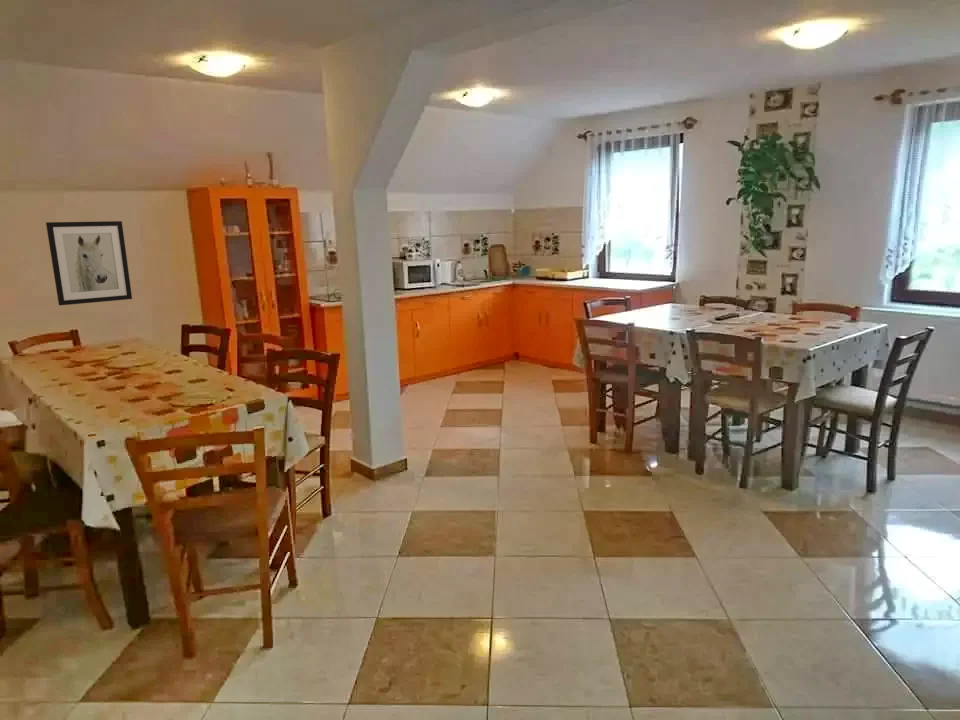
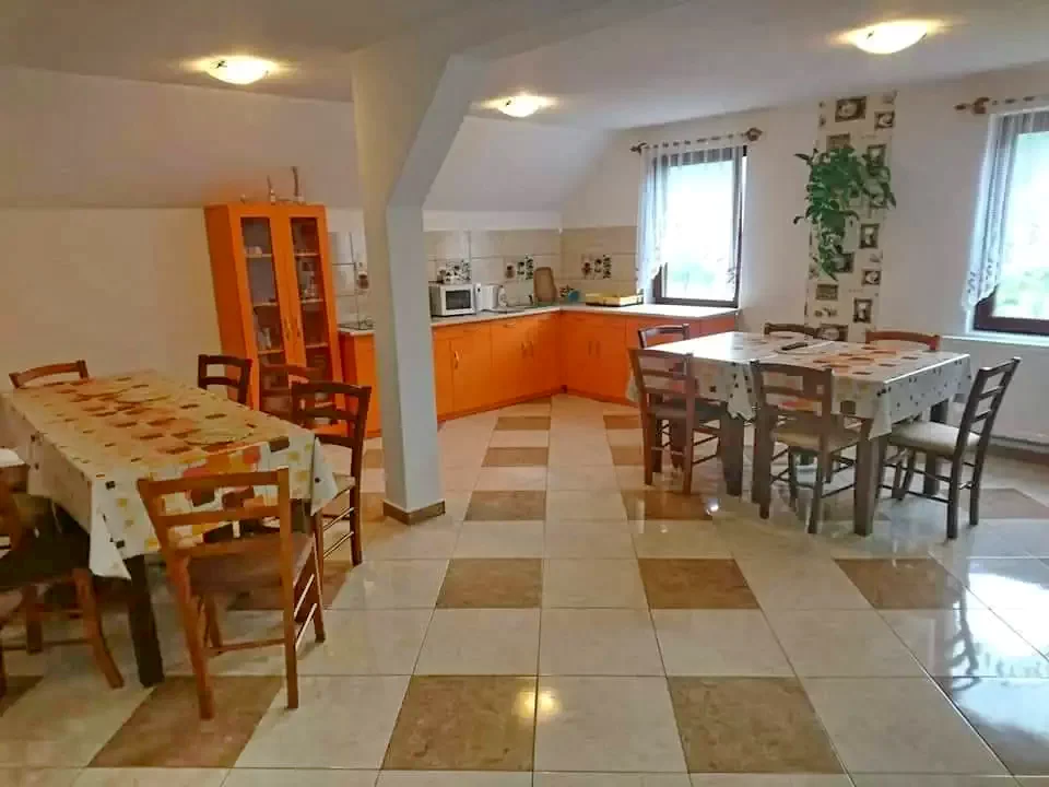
- wall art [45,220,133,306]
